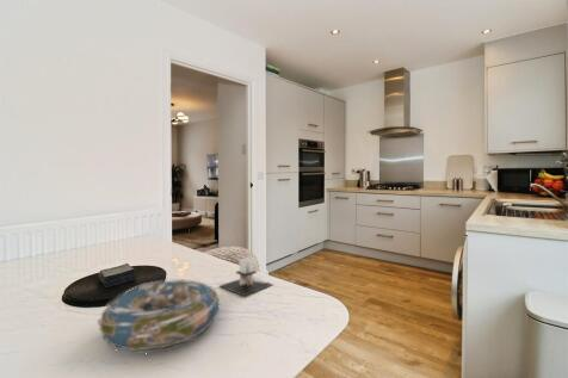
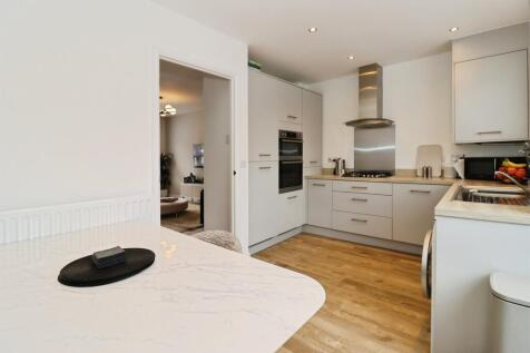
- decorative bowl [97,278,222,353]
- architectural model [217,256,274,297]
